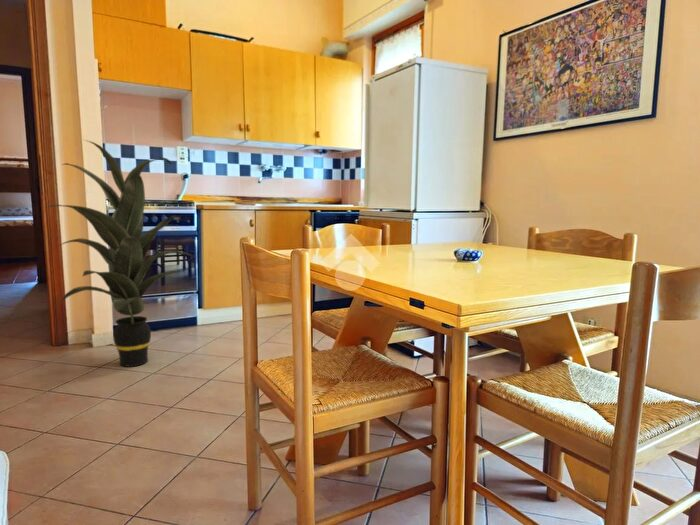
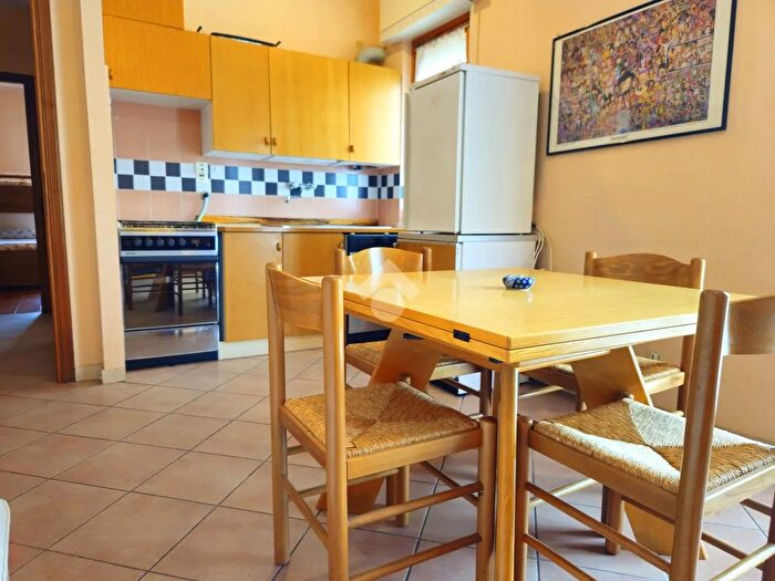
- indoor plant [43,139,196,368]
